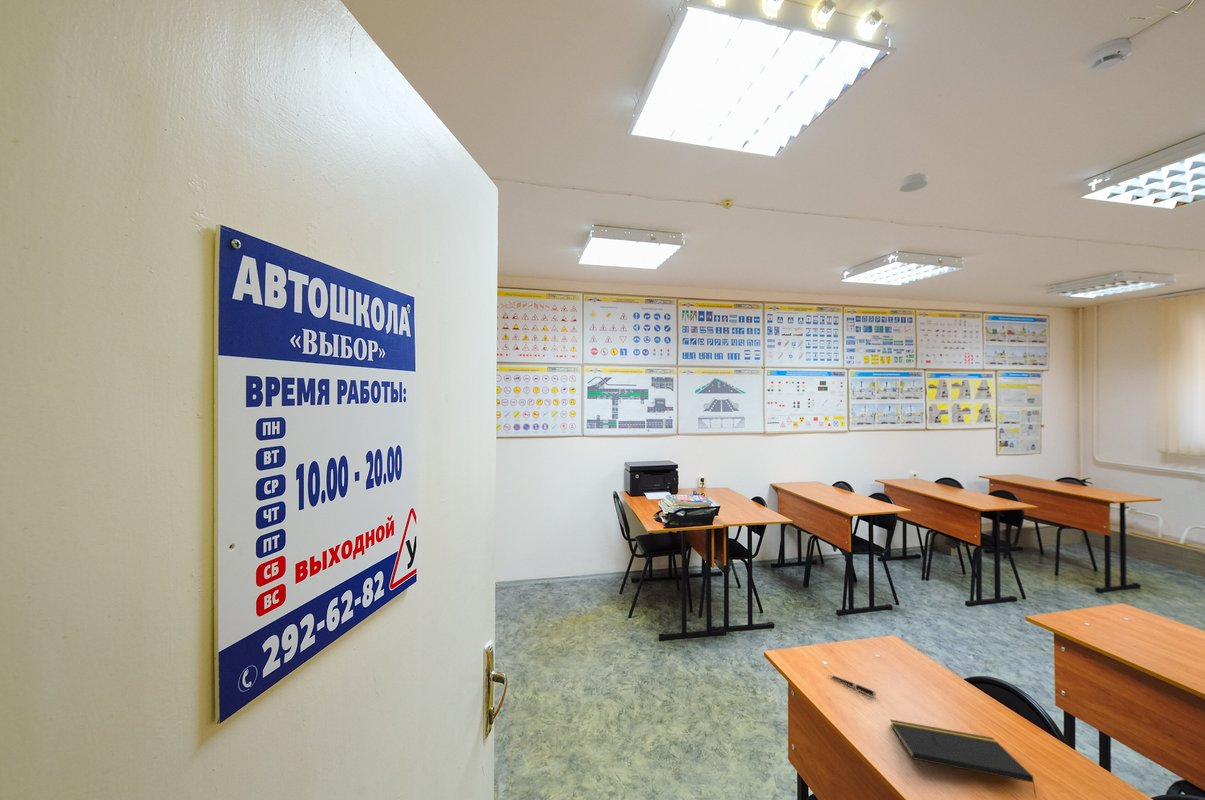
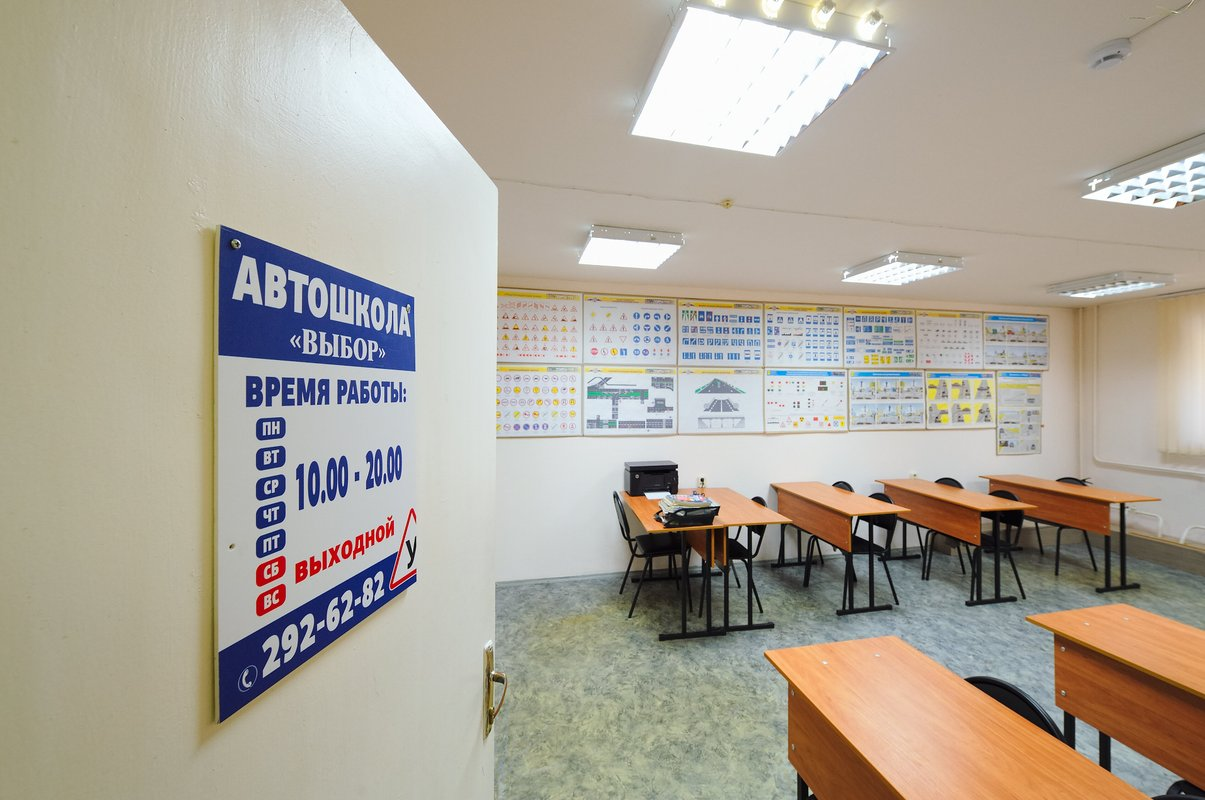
- smoke detector [899,172,929,193]
- pen [826,673,877,698]
- notepad [889,719,1038,798]
